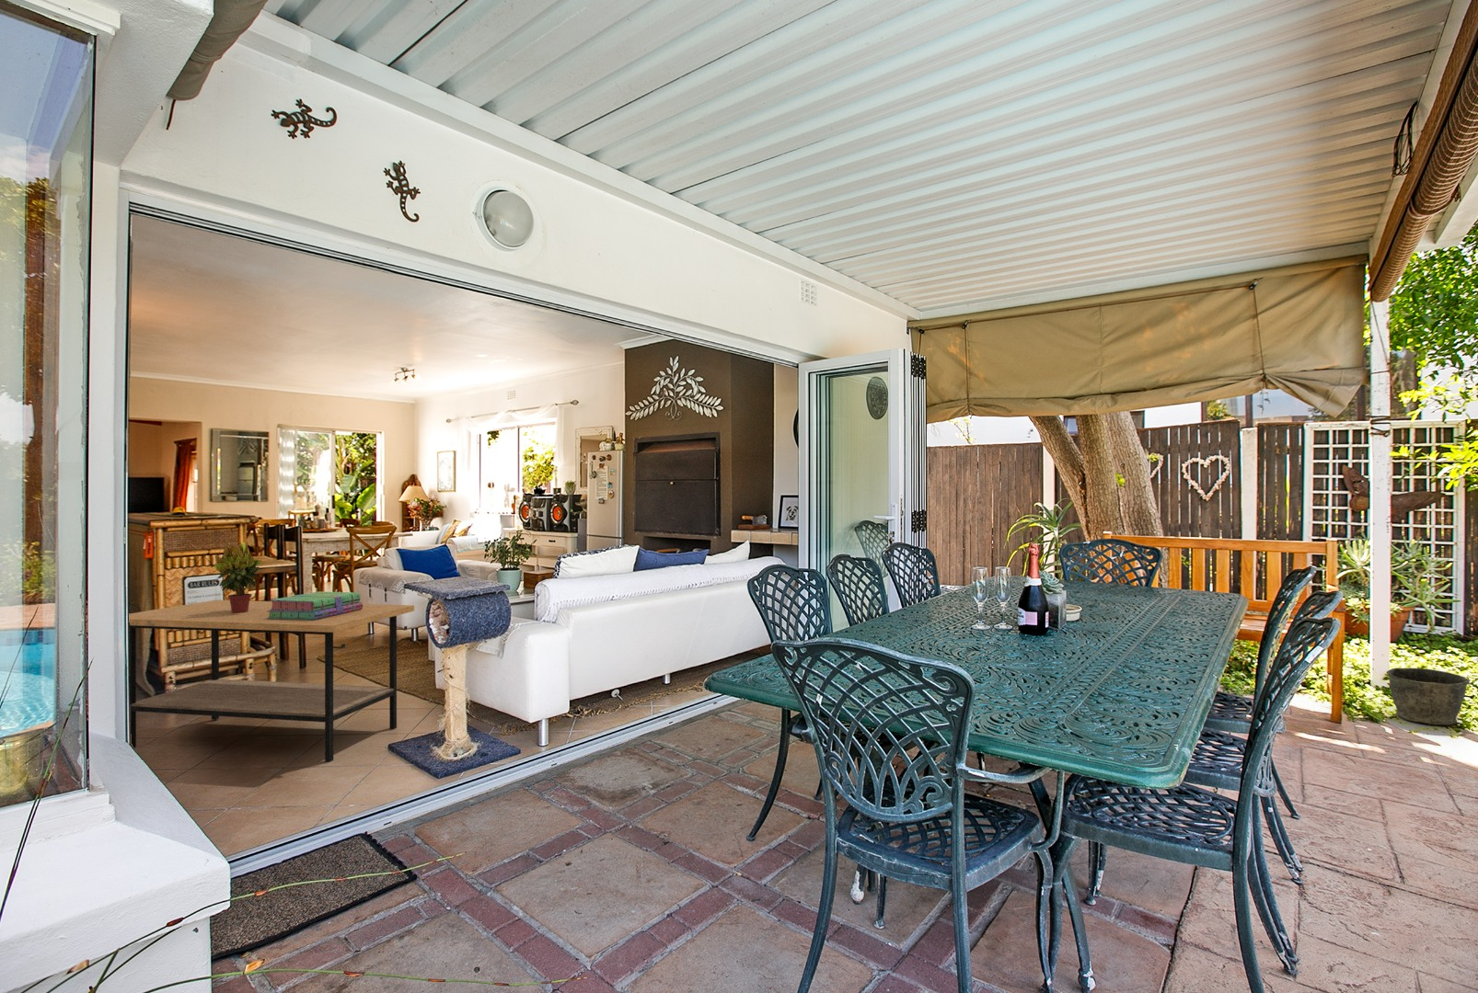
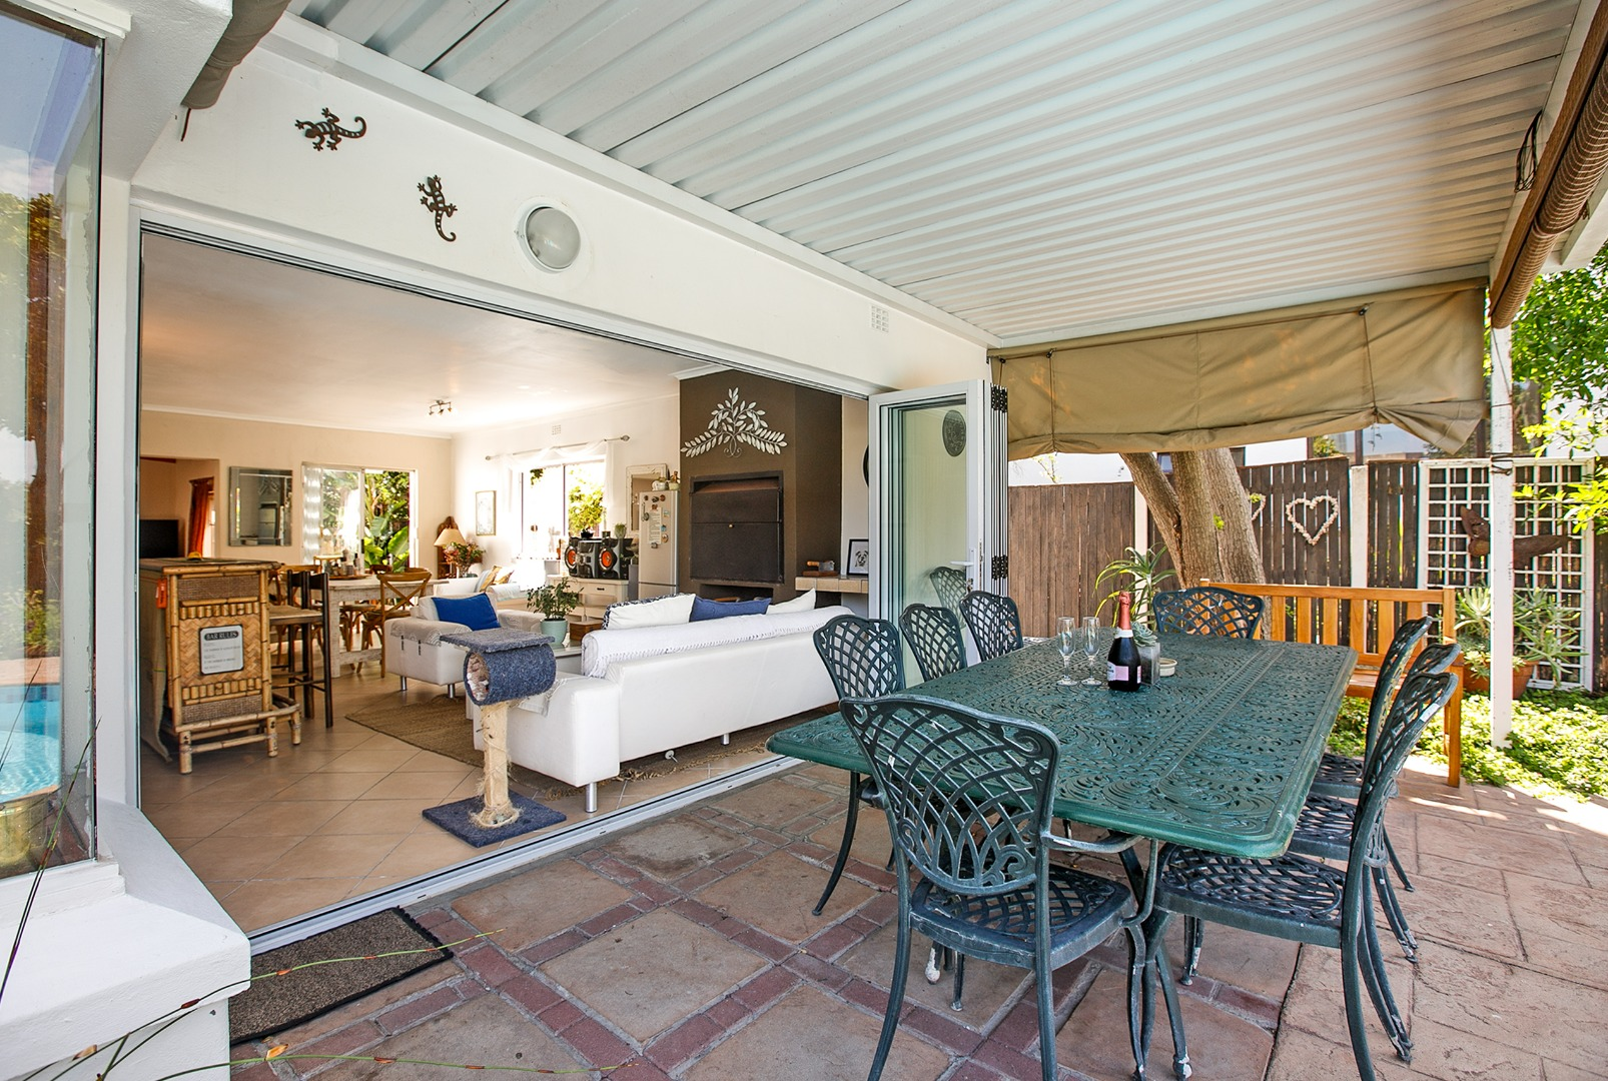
- stack of books [267,591,364,620]
- potted plant [213,540,263,613]
- coffee table [128,600,415,764]
- bucket [1386,666,1470,726]
